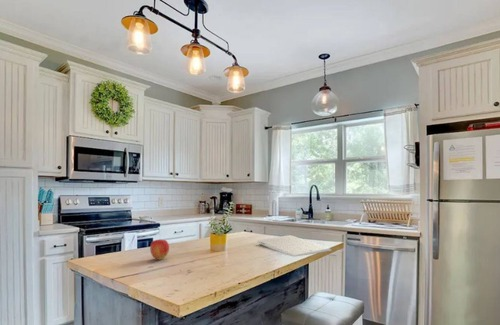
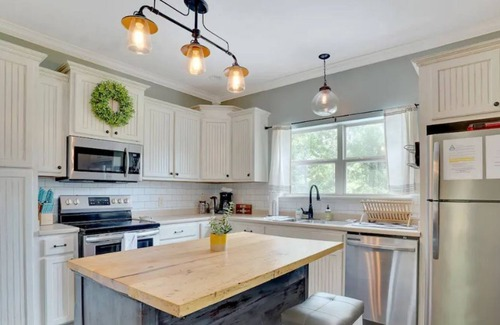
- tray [257,234,332,257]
- apple [149,239,170,261]
